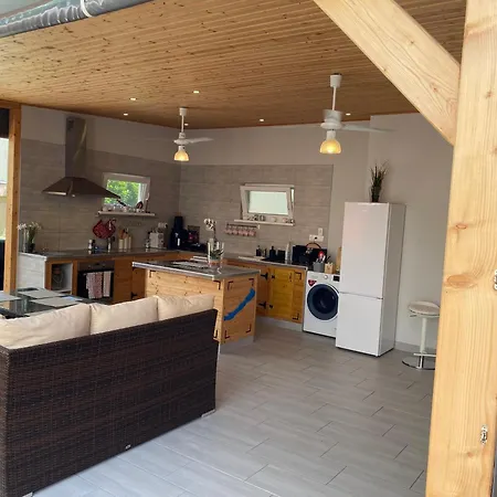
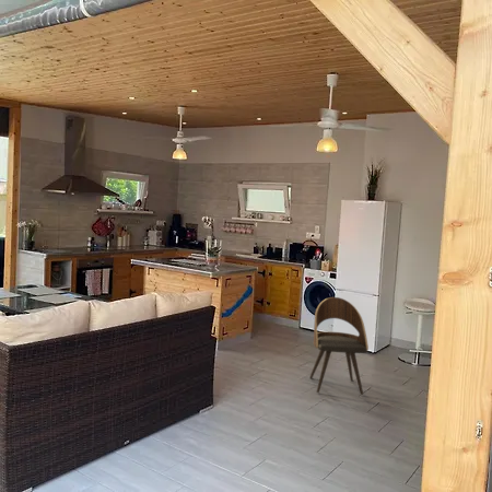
+ dining chair [308,296,370,396]
